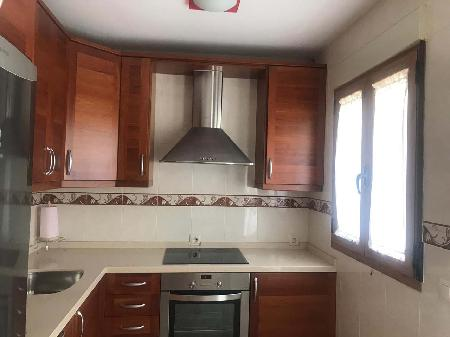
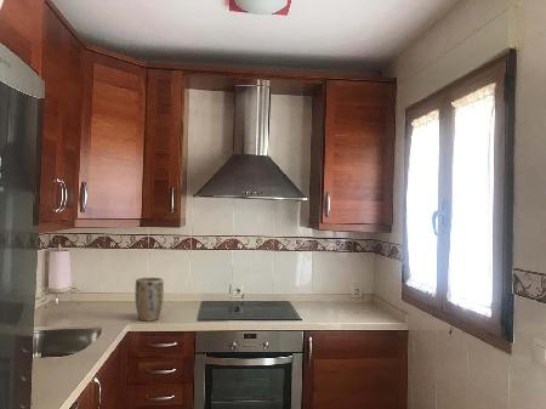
+ plant pot [133,277,165,322]
